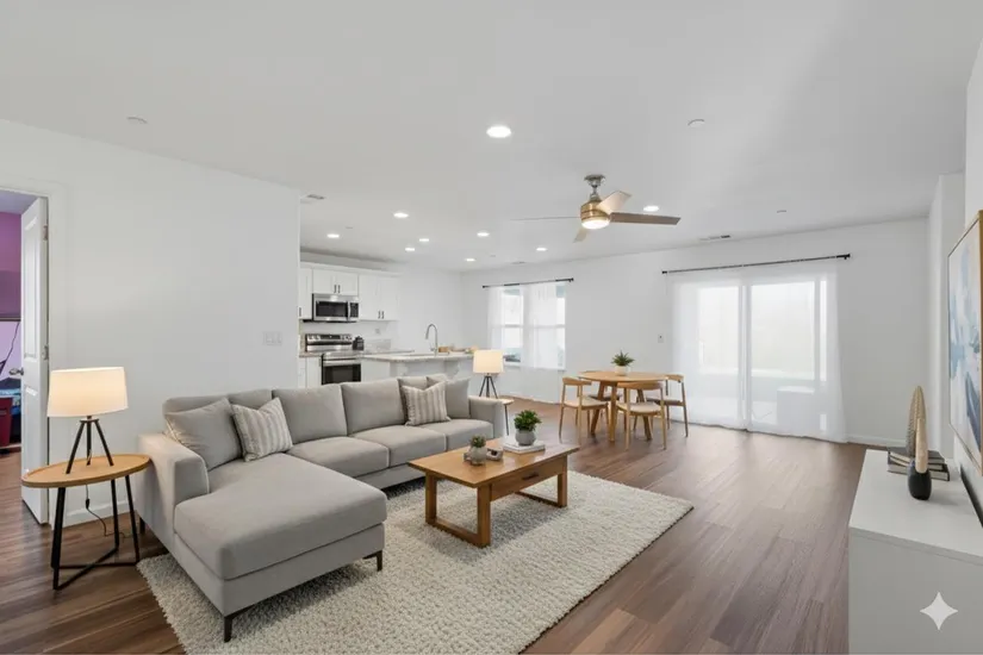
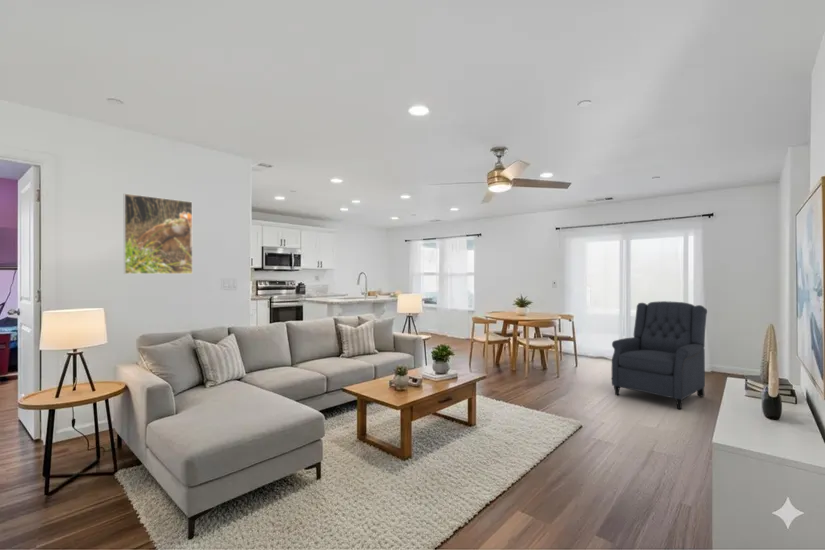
+ chair [611,300,708,410]
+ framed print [123,192,194,275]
